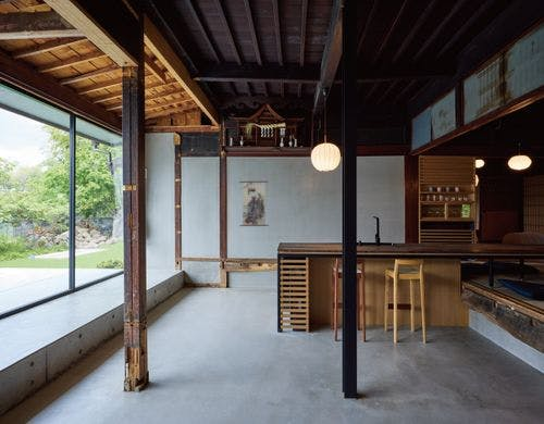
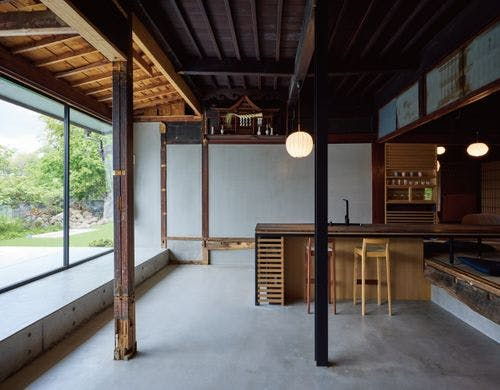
- wall scroll [238,174,270,227]
